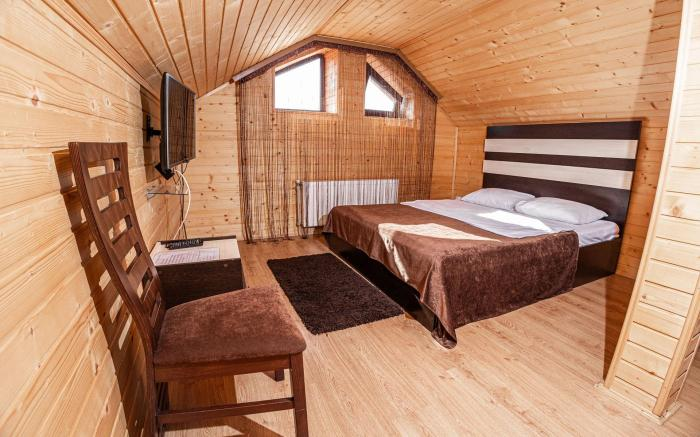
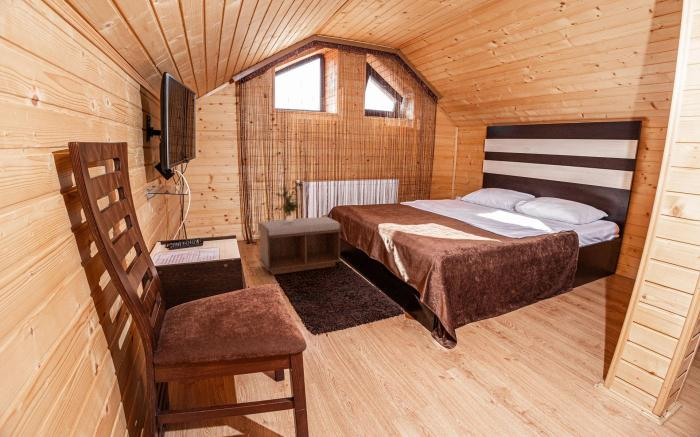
+ potted plant [272,185,300,222]
+ bench [257,216,342,276]
